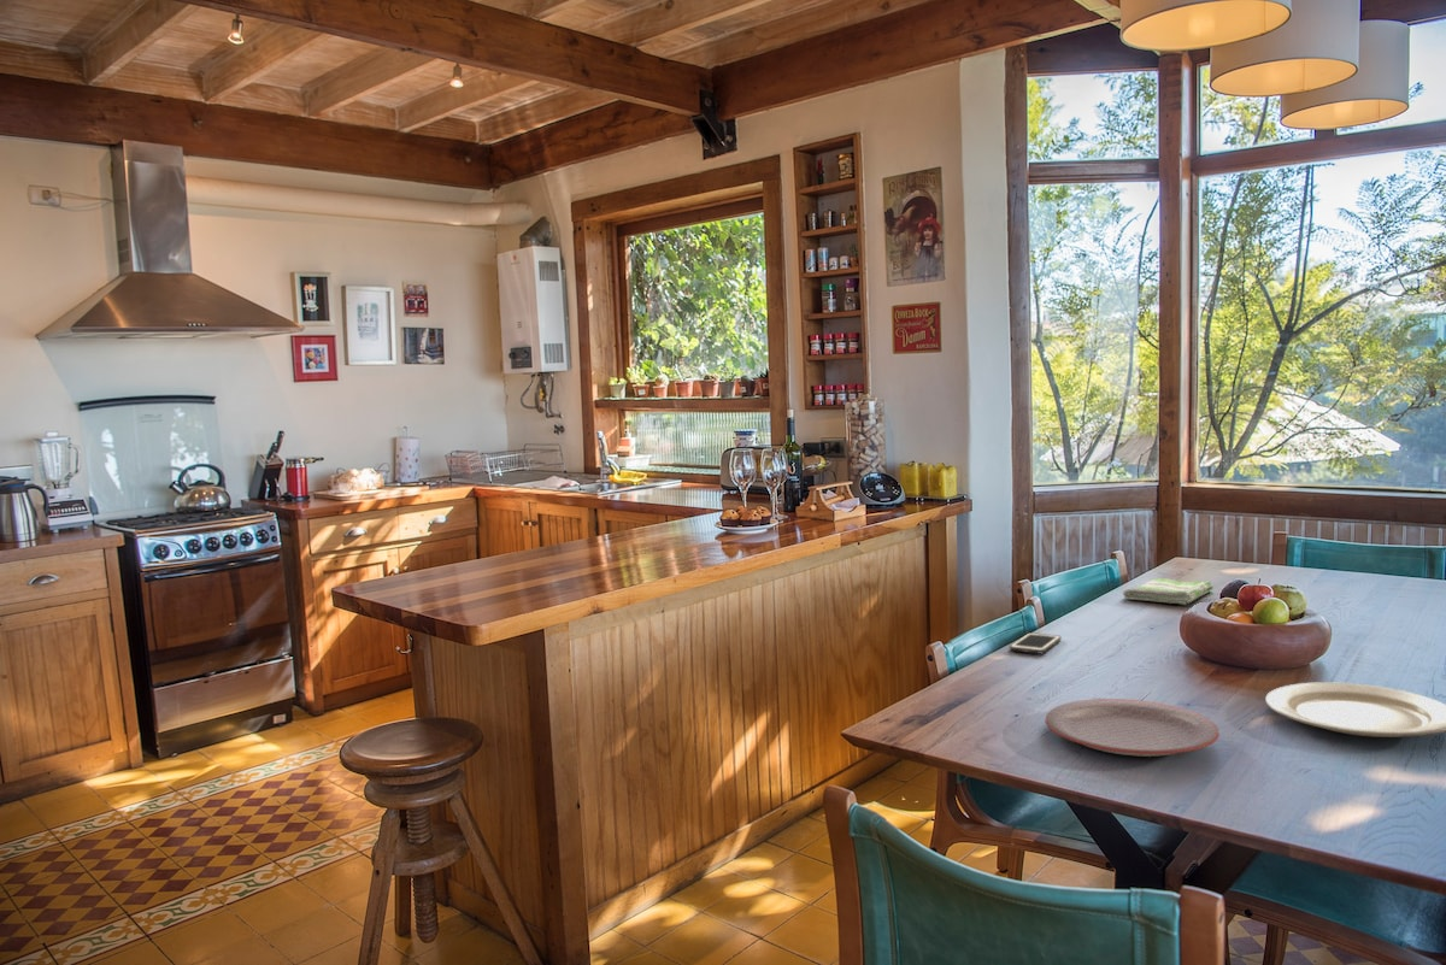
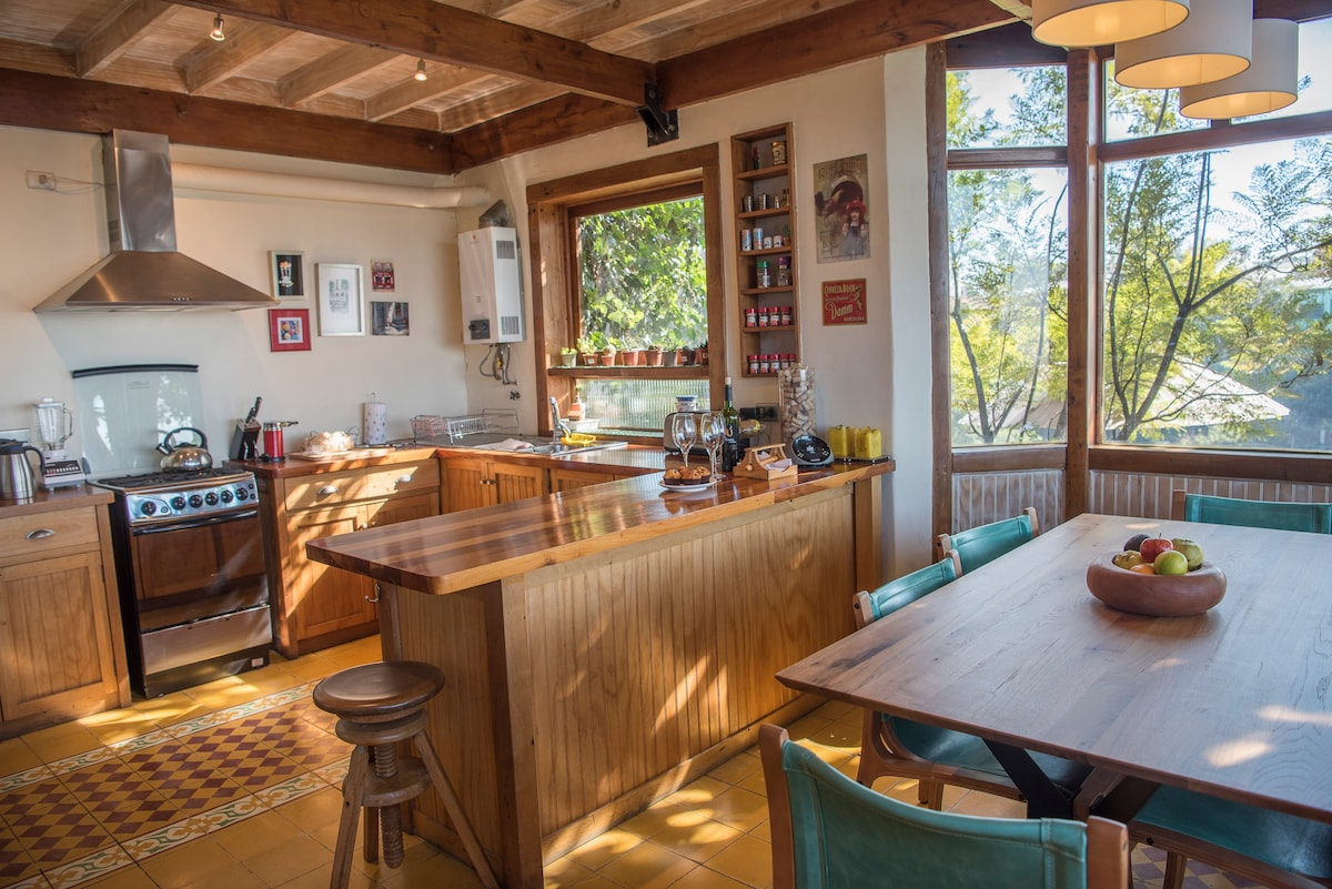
- plate [1044,698,1221,758]
- dish towel [1122,577,1213,606]
- chinaware [1264,681,1446,739]
- cell phone [1009,631,1063,654]
